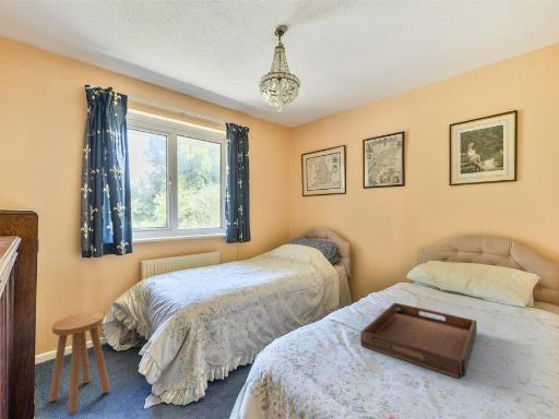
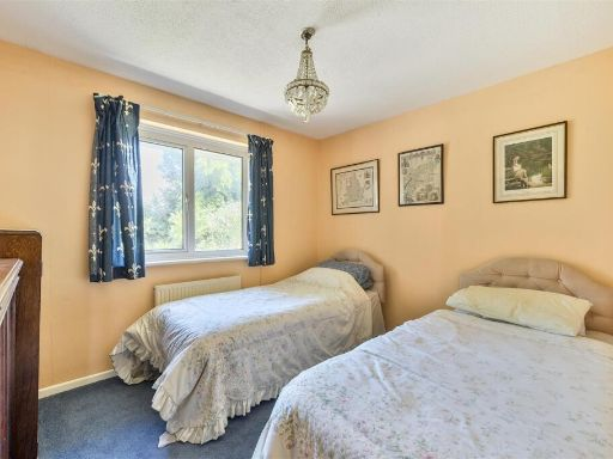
- stool [48,311,111,415]
- serving tray [359,302,478,380]
